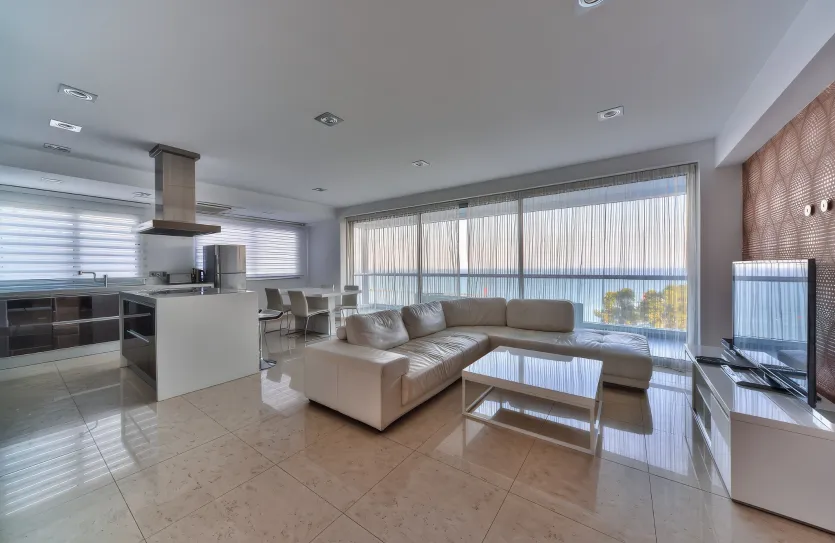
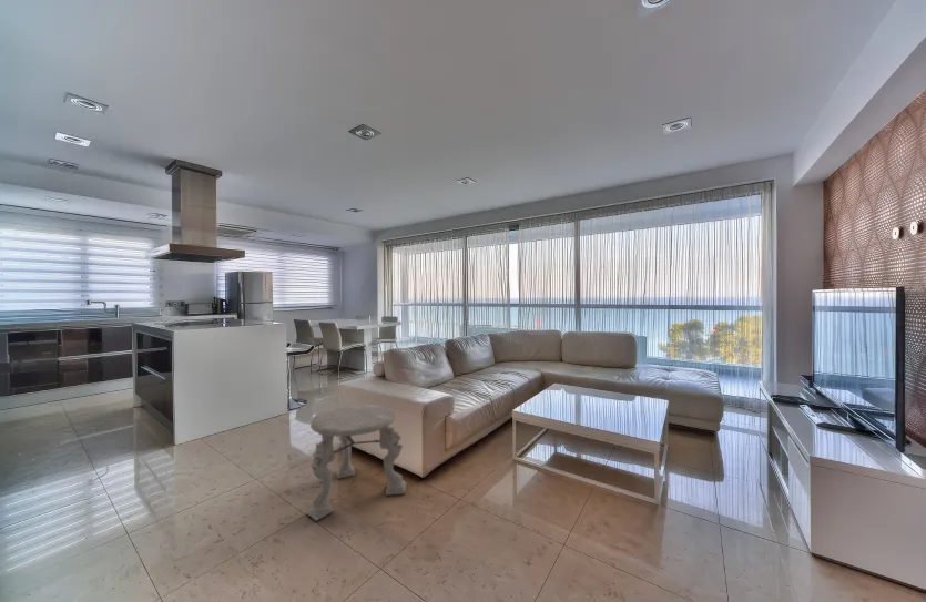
+ side table [304,404,407,522]
